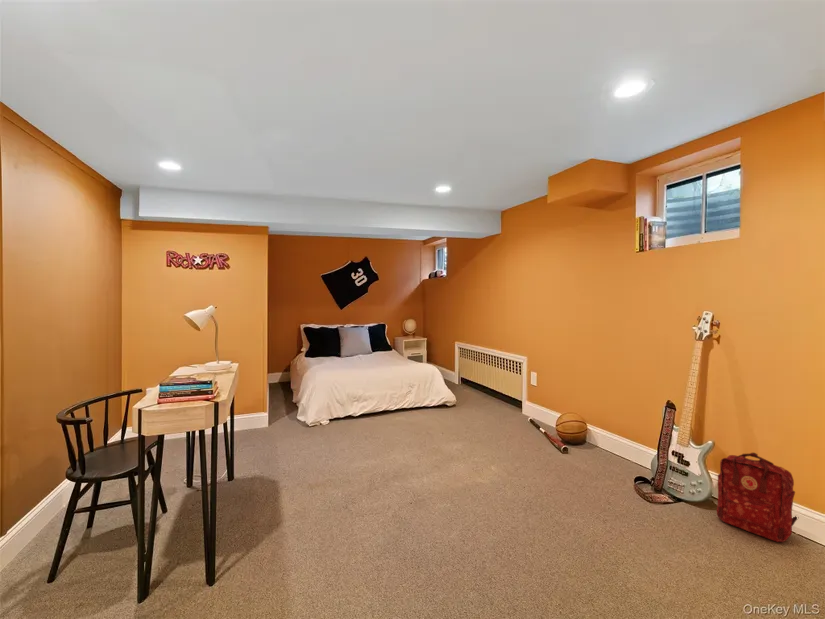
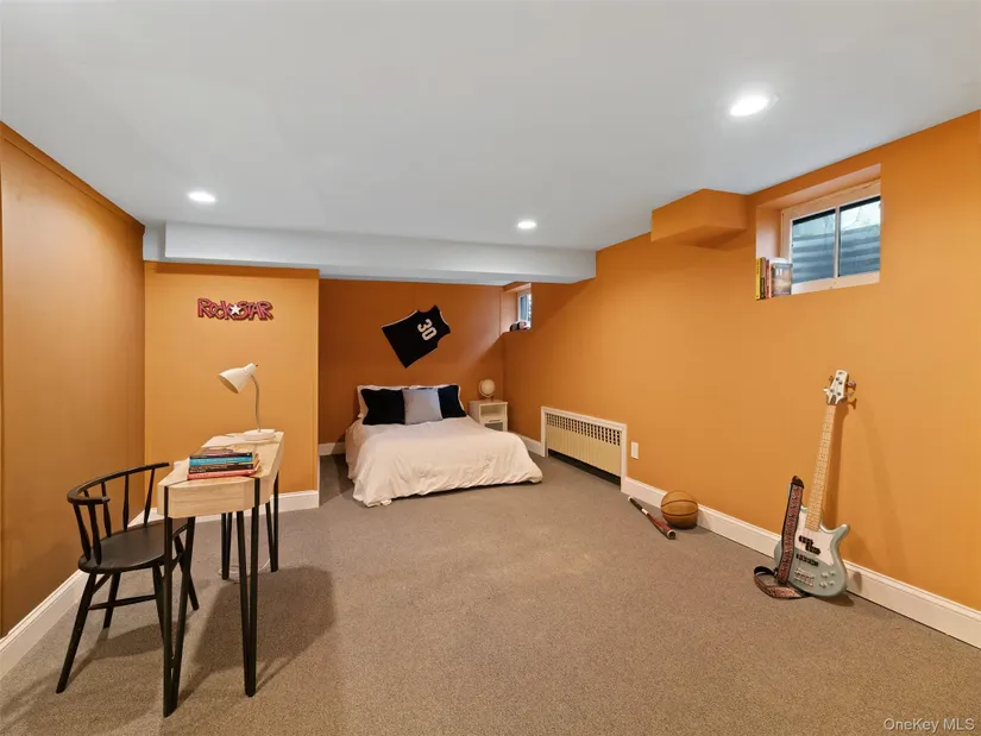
- backpack [716,452,798,543]
